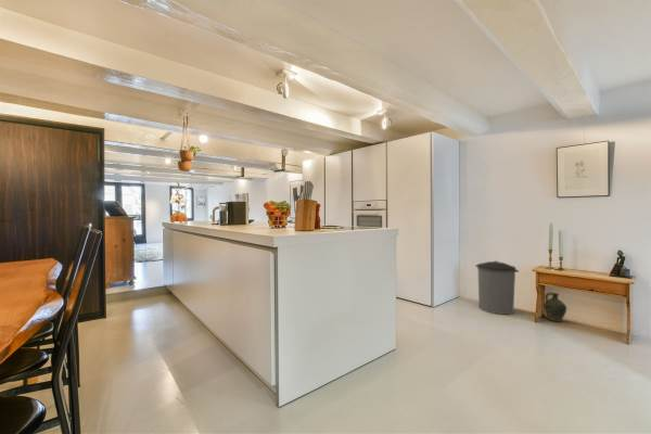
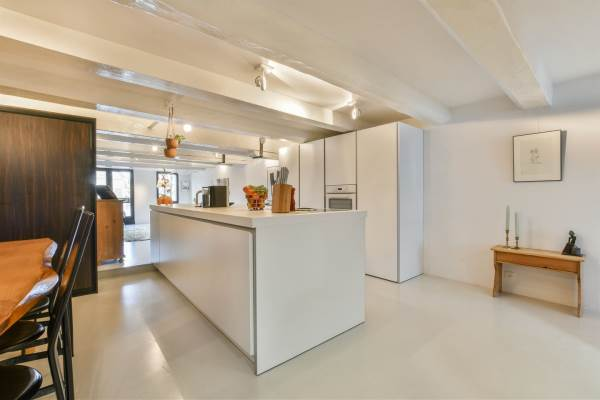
- trash can [474,259,520,316]
- ceramic jug [542,292,567,323]
